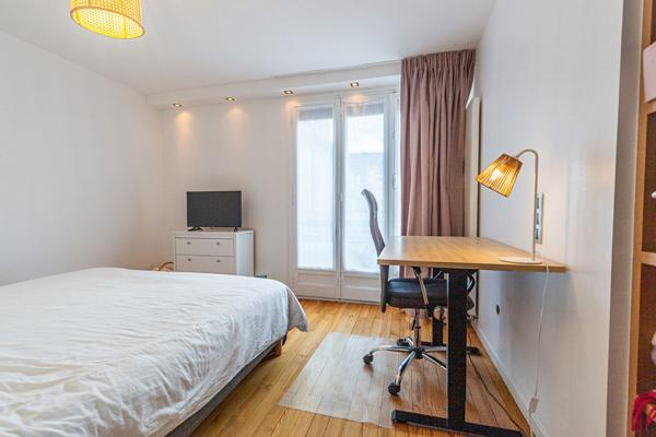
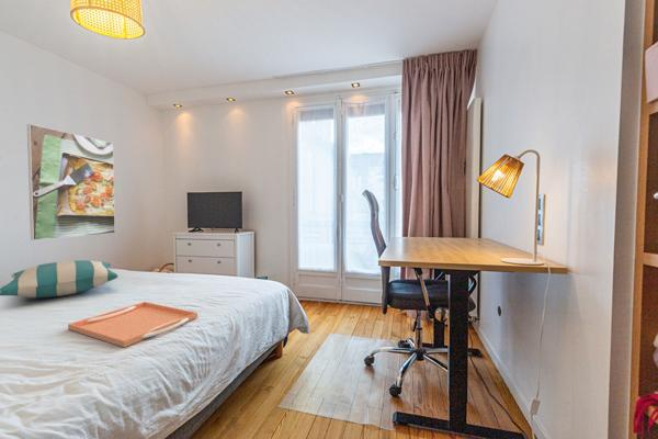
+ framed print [26,123,116,241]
+ pillow [0,259,118,299]
+ serving tray [67,301,198,348]
